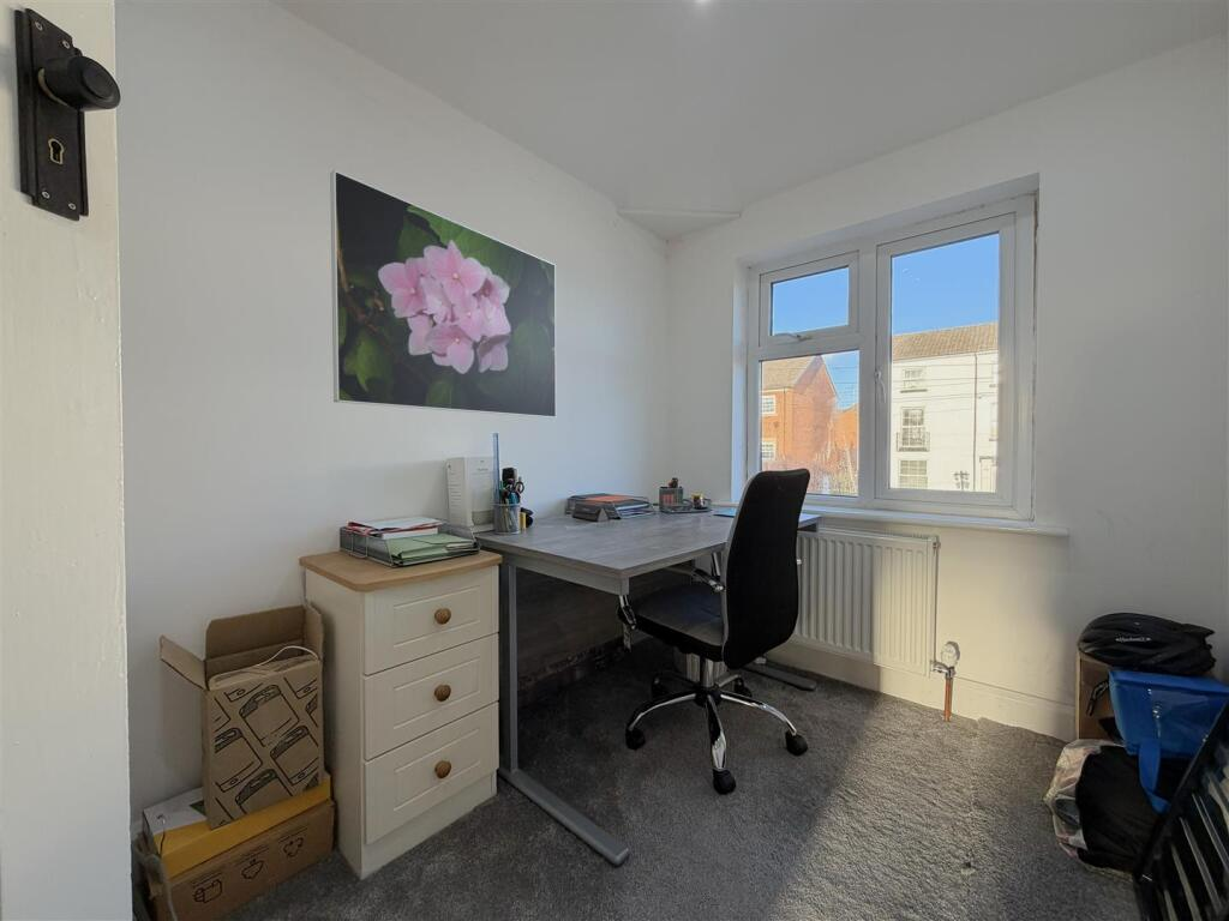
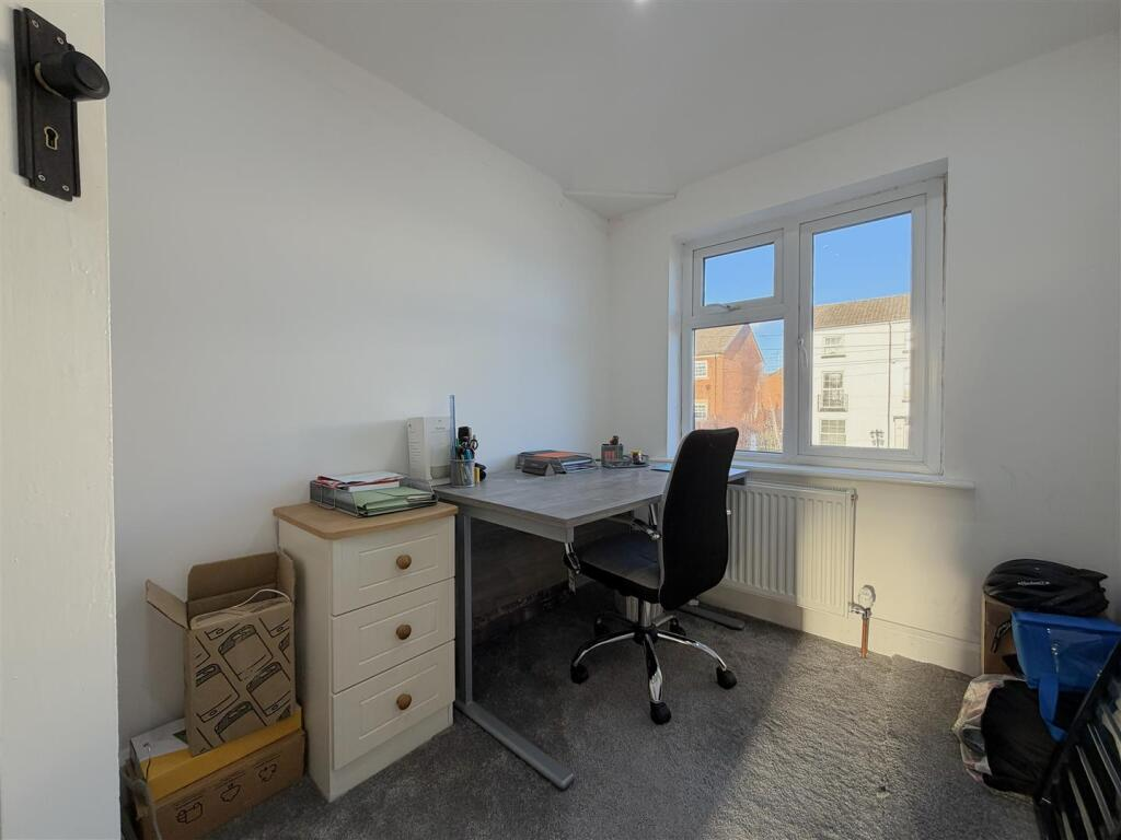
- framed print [329,169,557,419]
